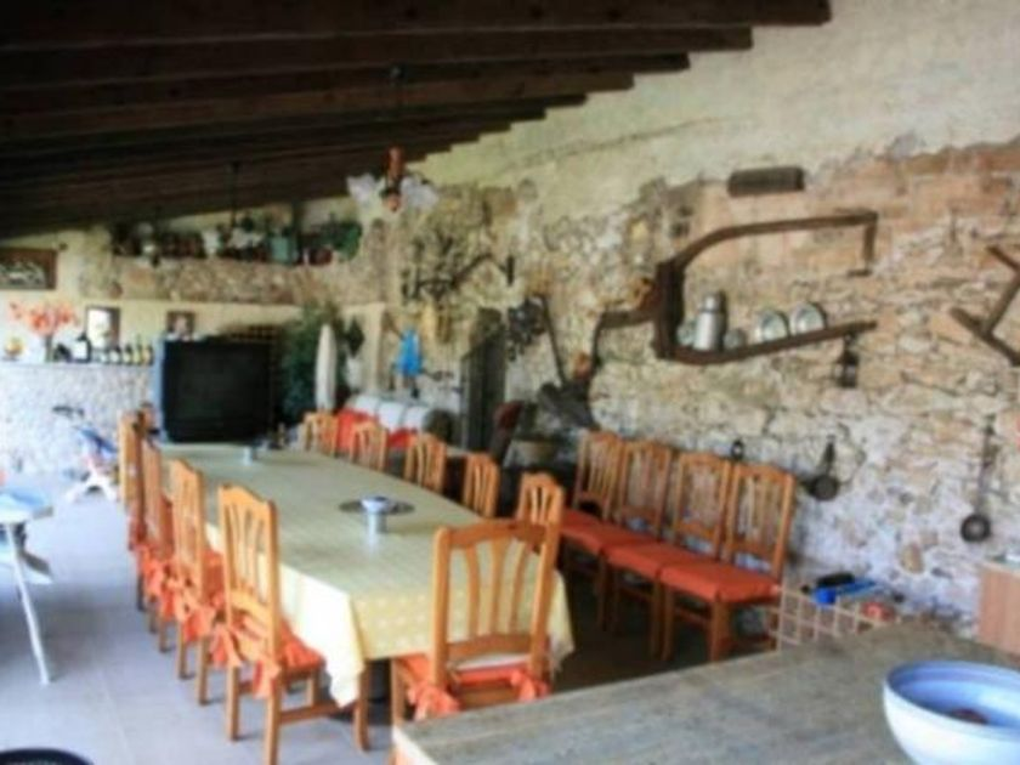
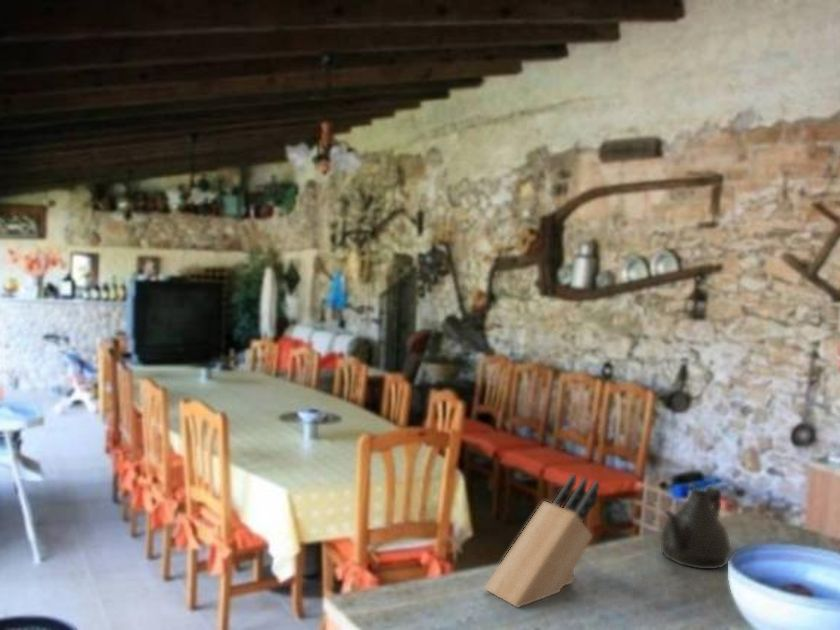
+ knife block [483,472,600,609]
+ teapot [658,485,733,570]
